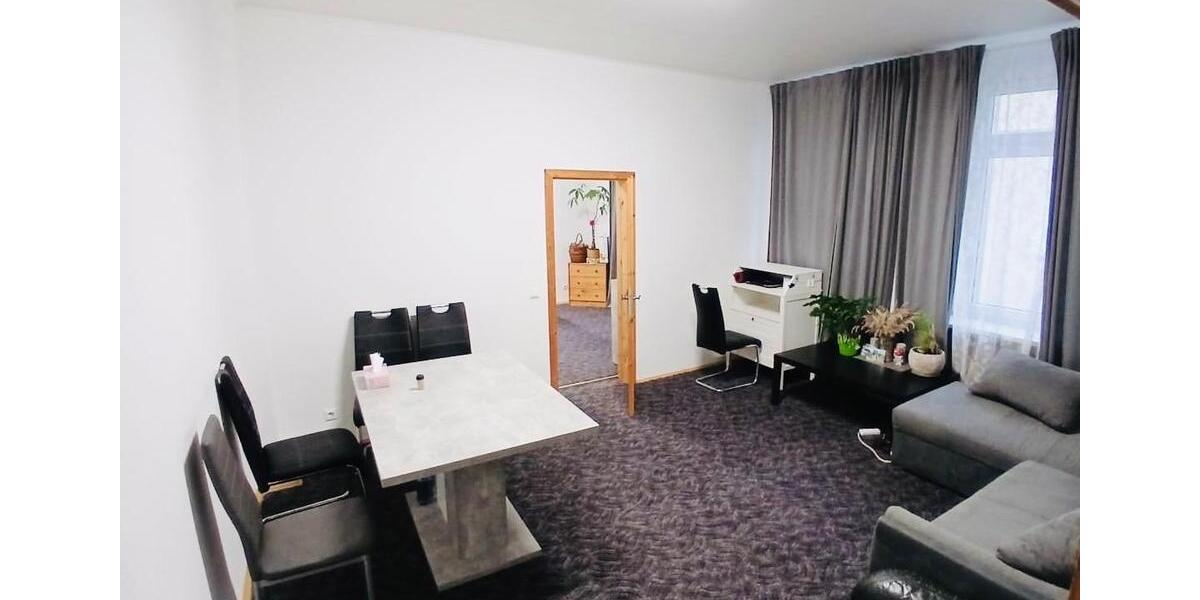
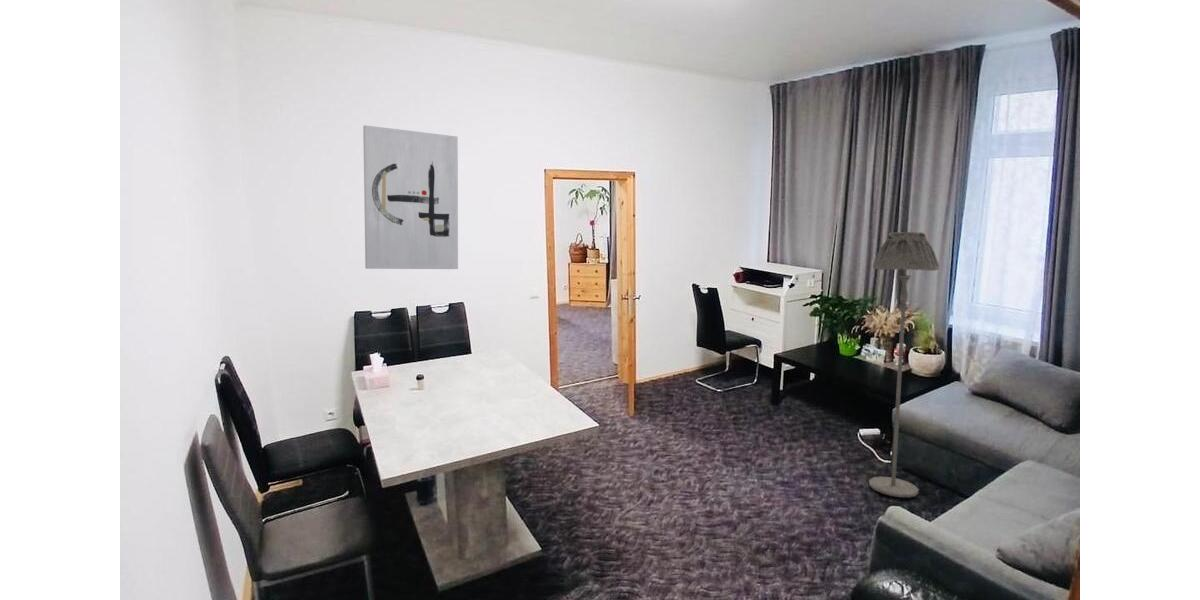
+ floor lamp [868,231,941,498]
+ wall art [362,124,459,270]
